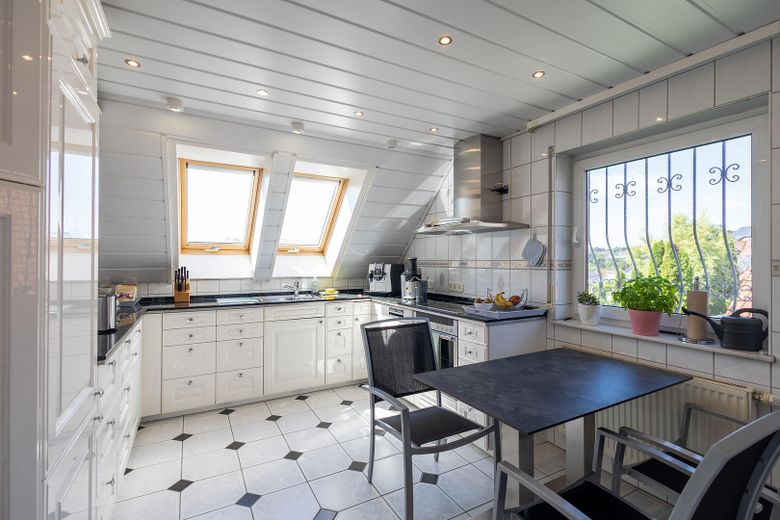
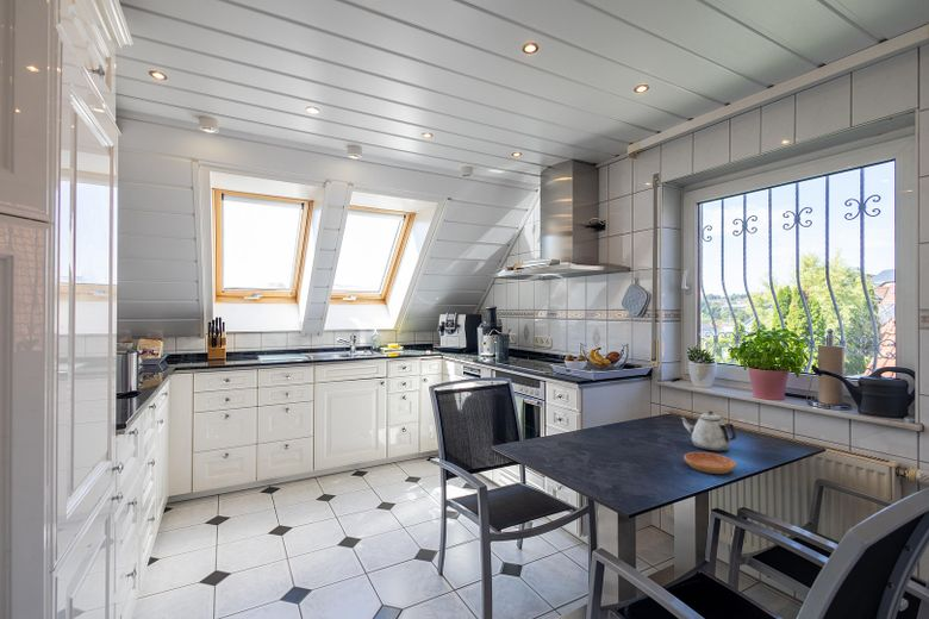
+ teapot [680,411,737,452]
+ saucer [682,451,737,475]
